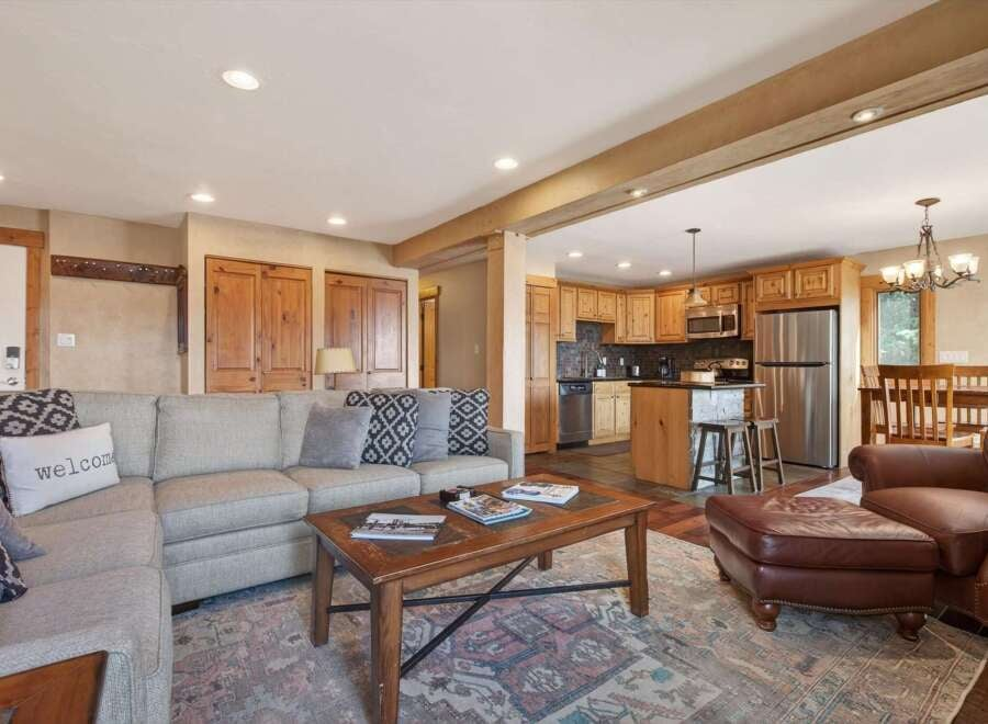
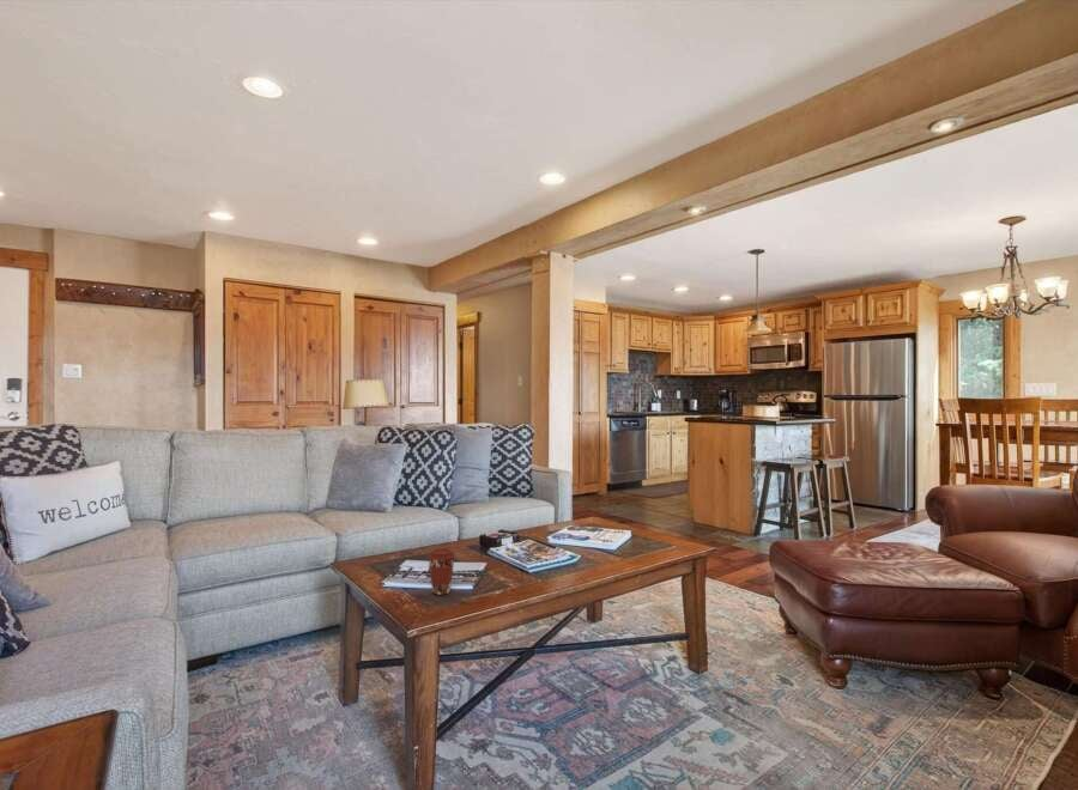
+ coffee cup [426,547,456,596]
